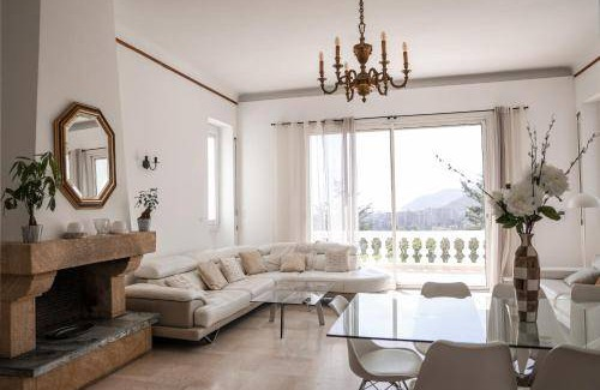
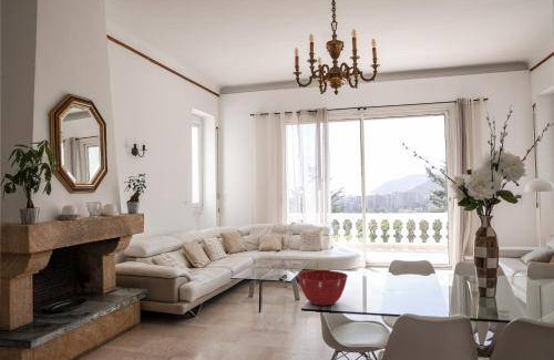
+ mixing bowl [296,269,349,307]
